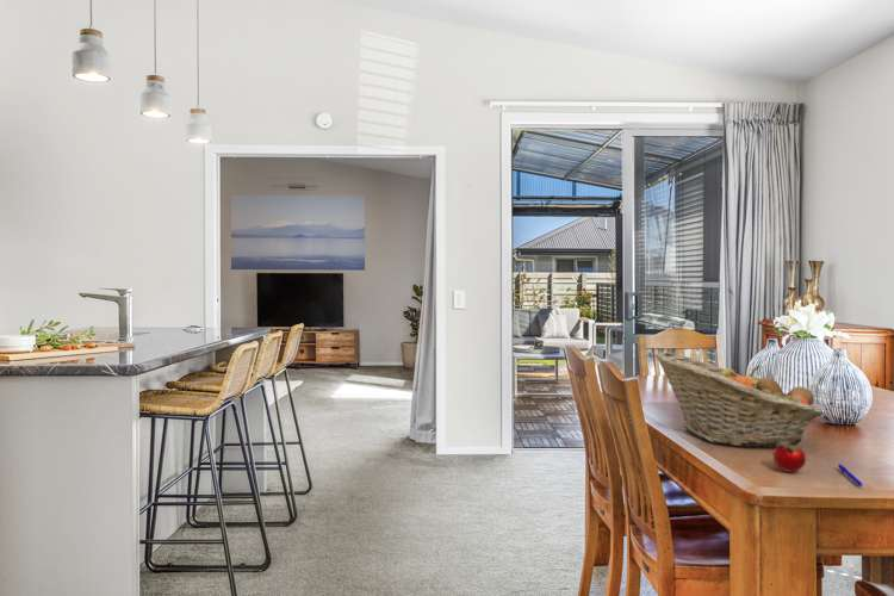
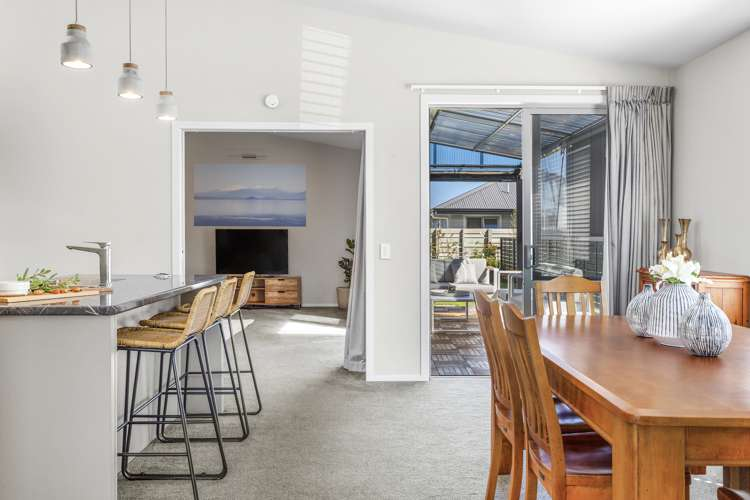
- apple [772,441,807,473]
- fruit basket [653,350,824,448]
- pen [837,462,863,488]
